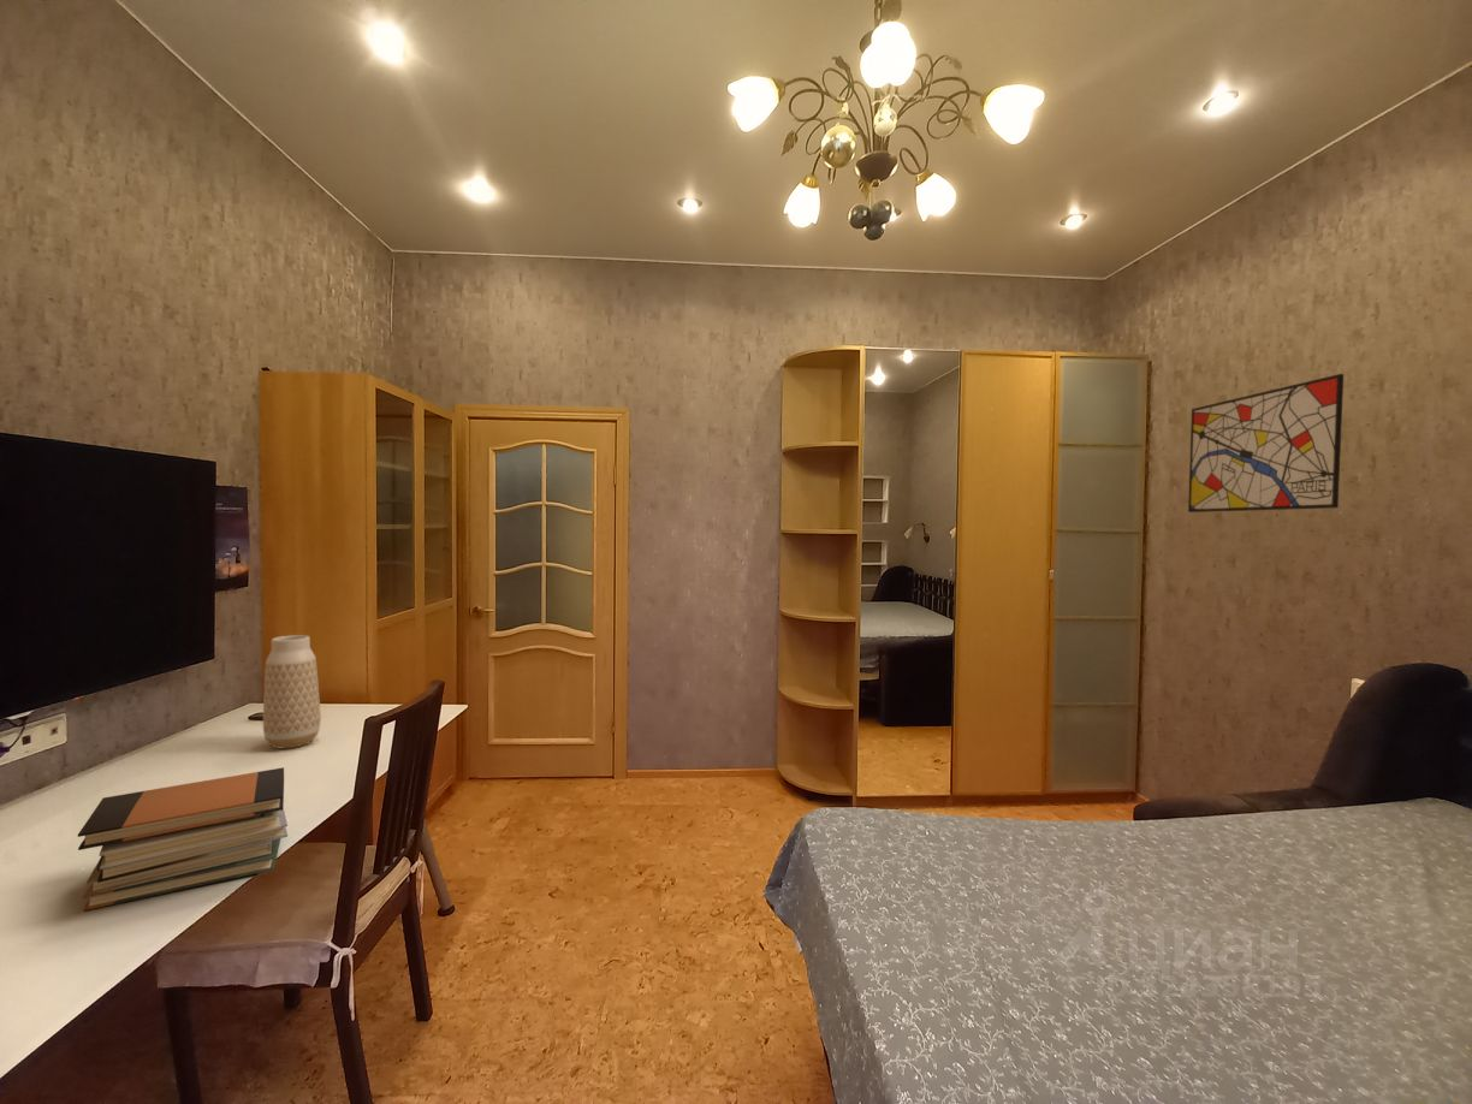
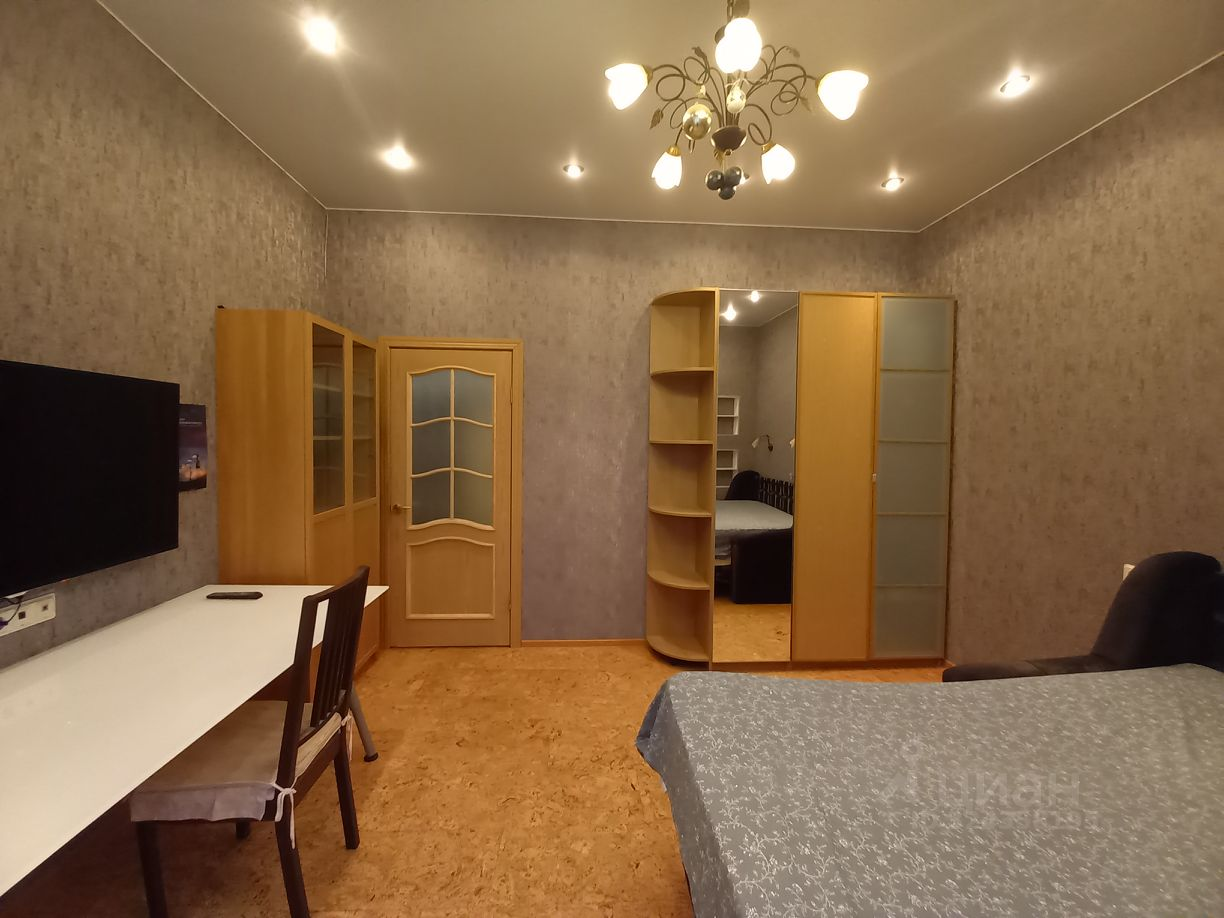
- book stack [77,766,289,912]
- wall art [1187,373,1345,514]
- vase [262,634,322,749]
